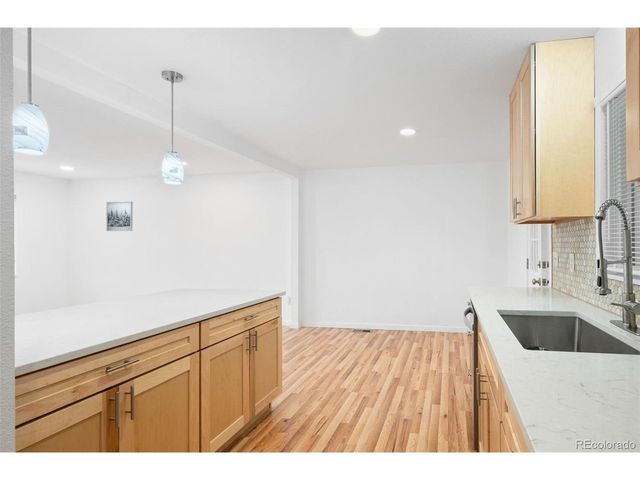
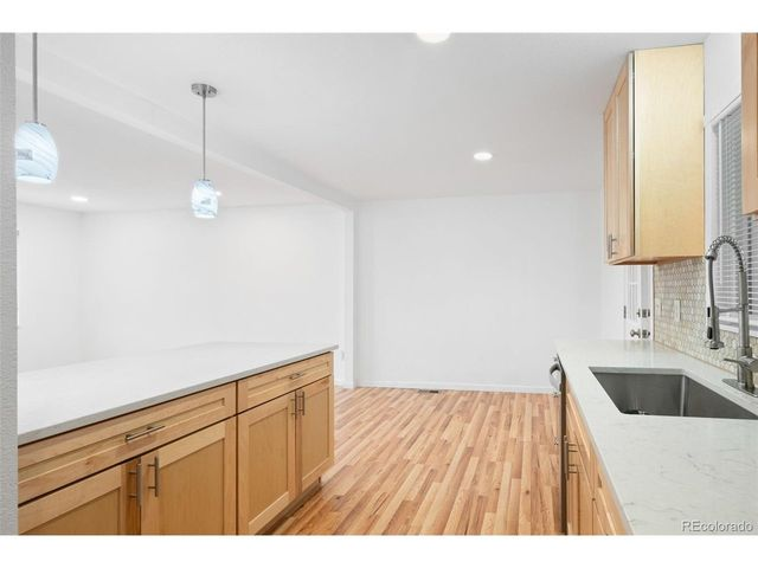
- wall art [105,200,134,232]
